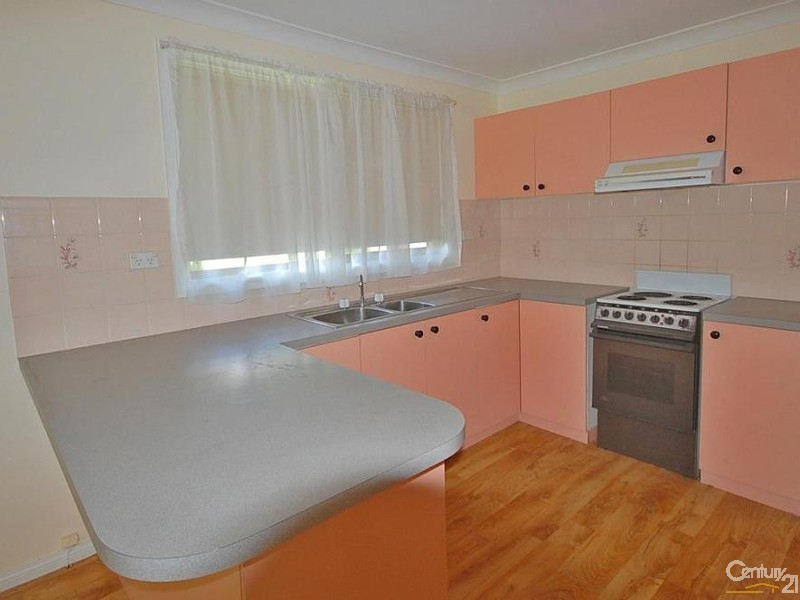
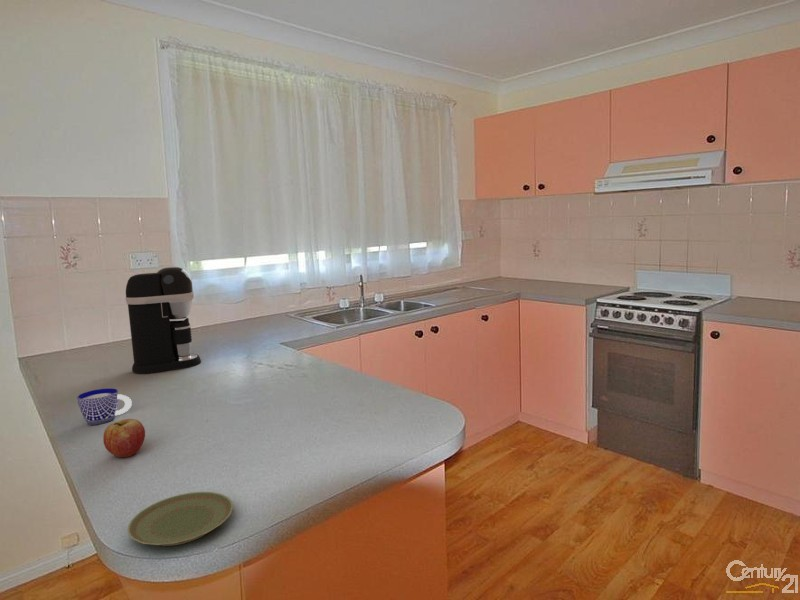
+ plate [126,491,234,547]
+ coffee maker [124,266,202,374]
+ cup [76,387,133,426]
+ fruit [102,418,146,458]
